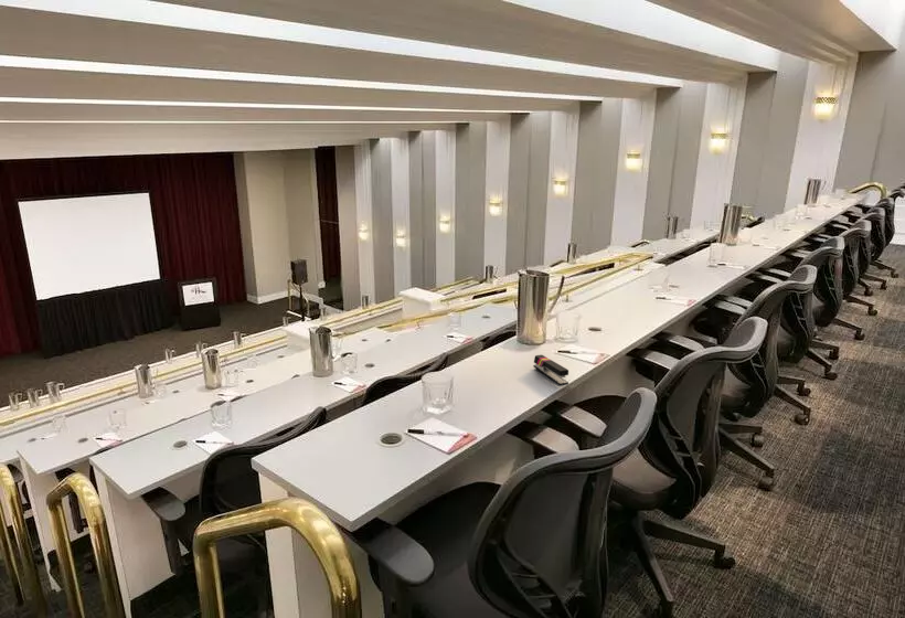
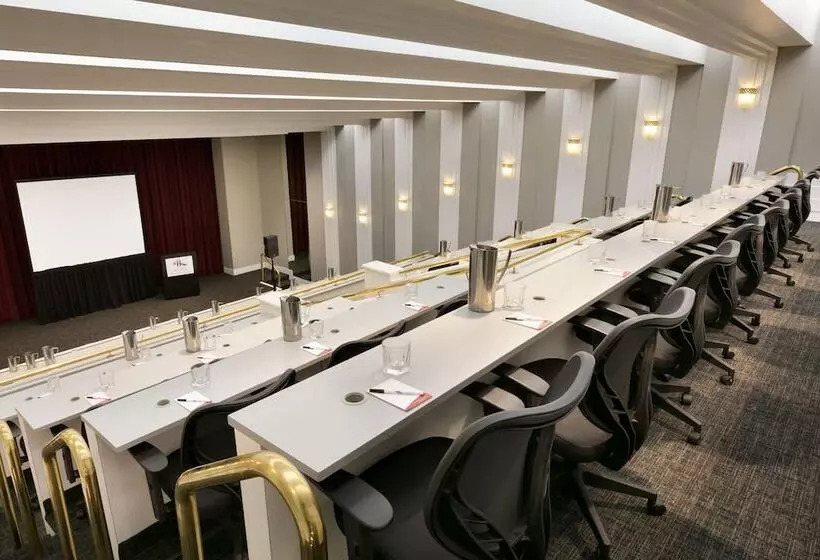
- stapler [532,354,569,386]
